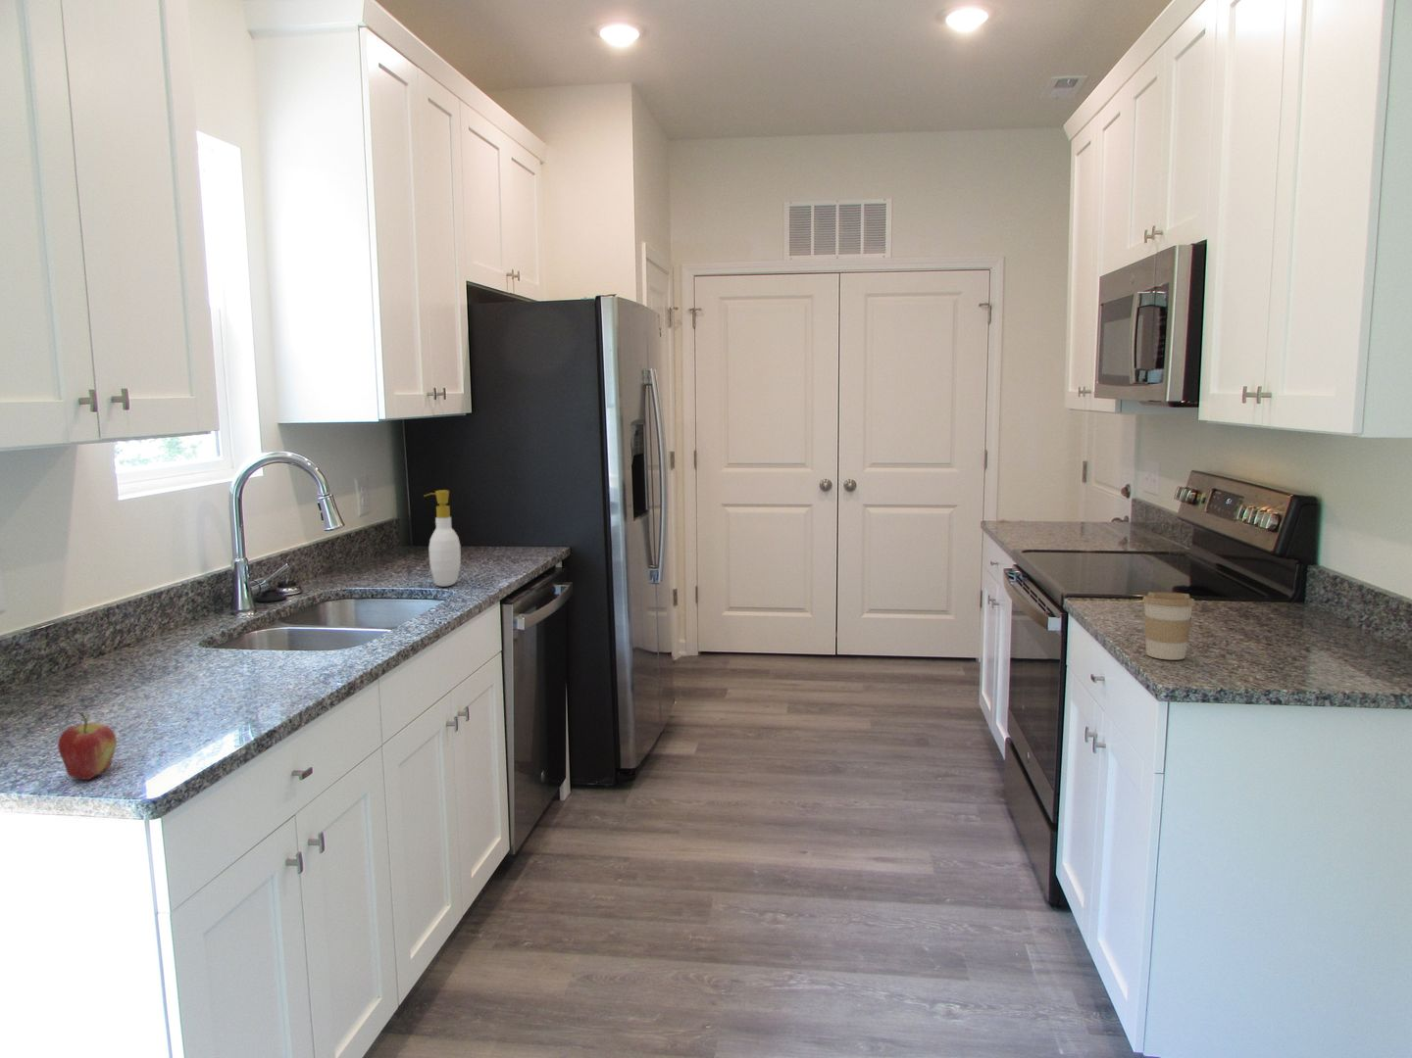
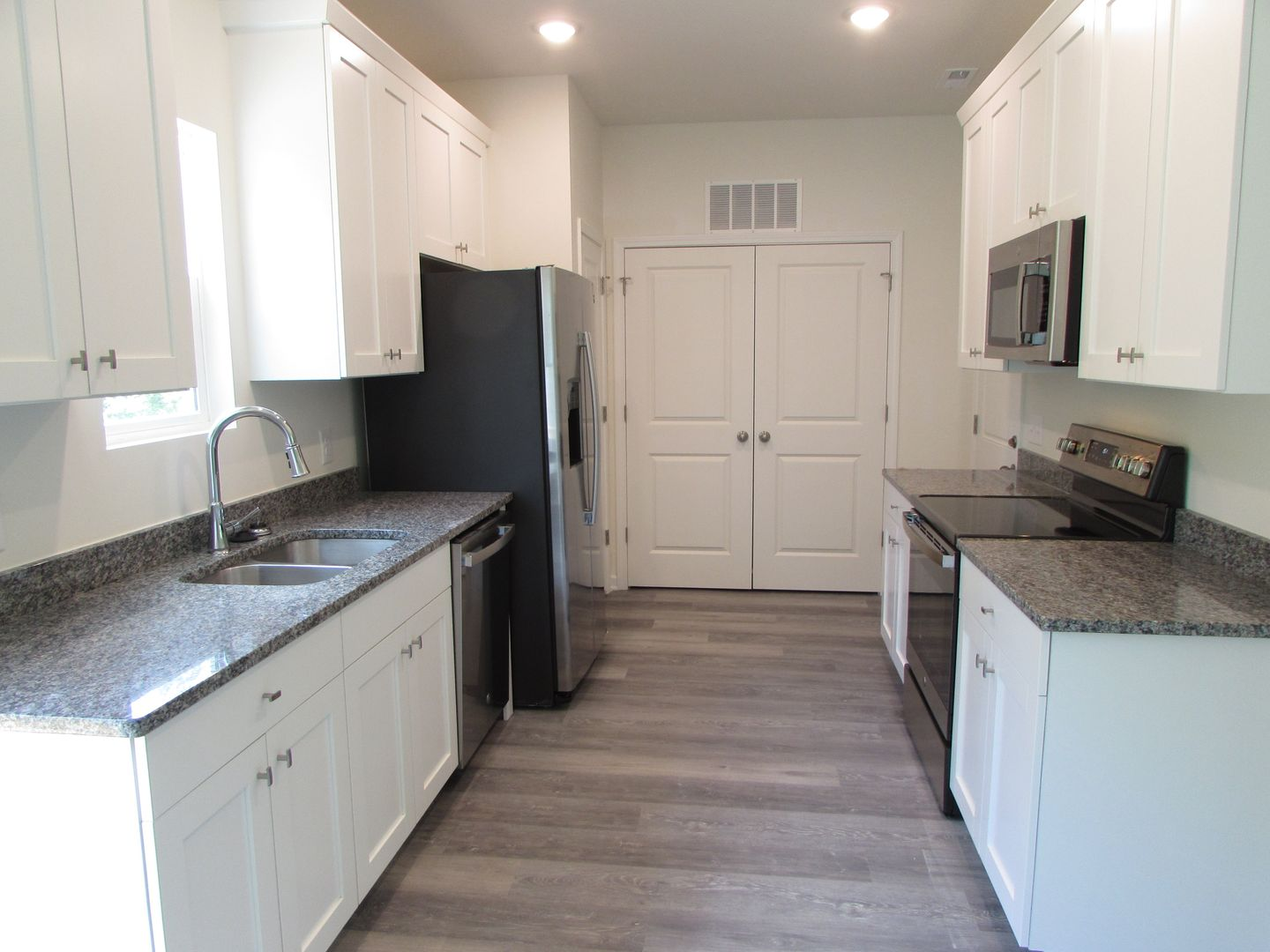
- fruit [57,710,118,781]
- coffee cup [1142,591,1195,660]
- soap bottle [422,489,461,588]
